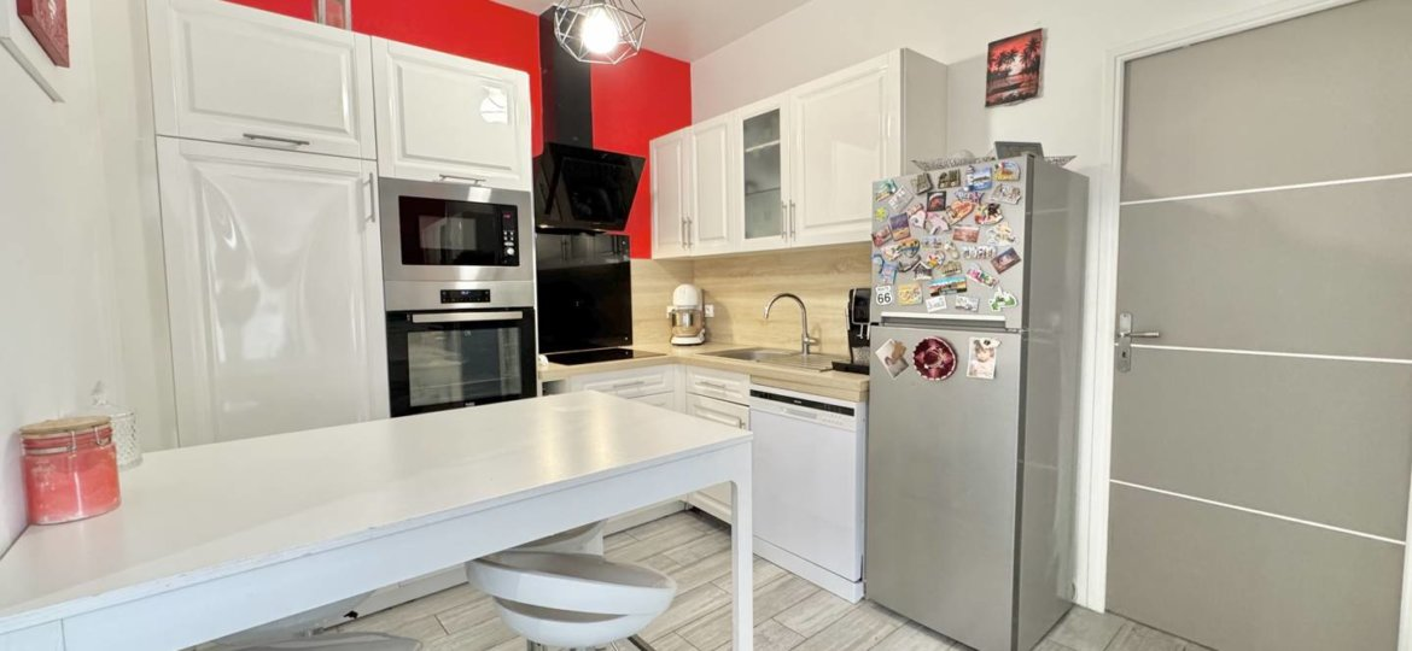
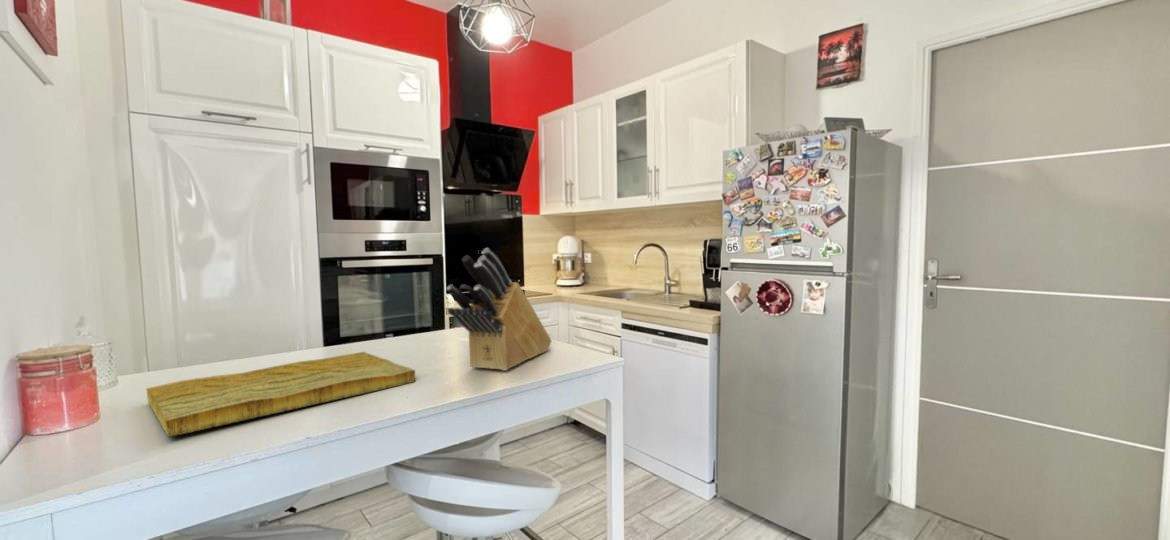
+ knife block [445,247,553,372]
+ cutting board [146,351,416,438]
